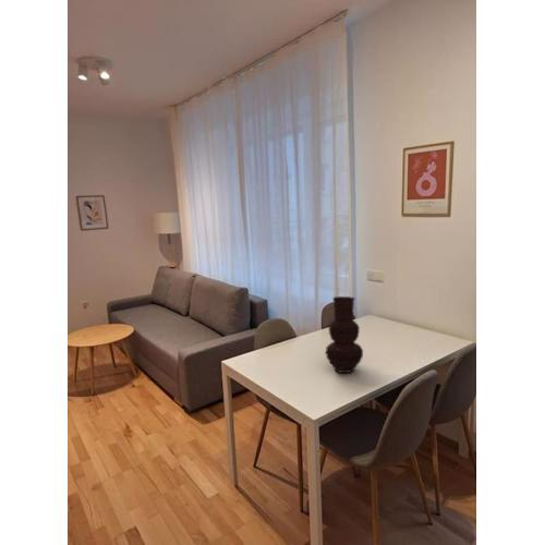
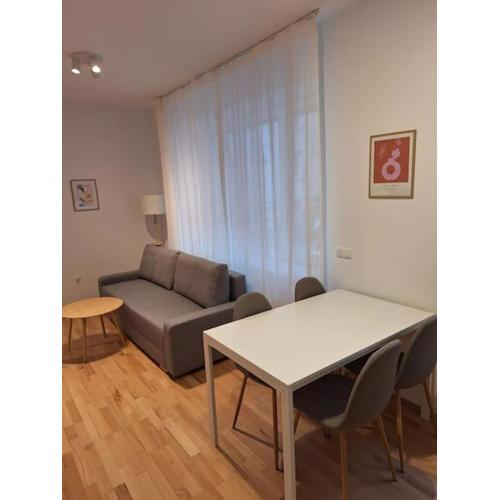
- vase [324,295,364,374]
